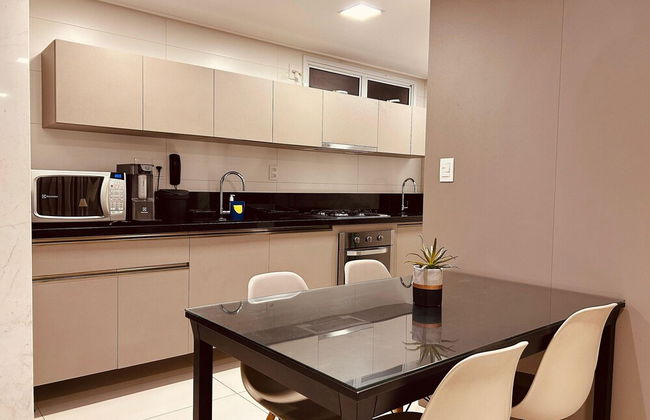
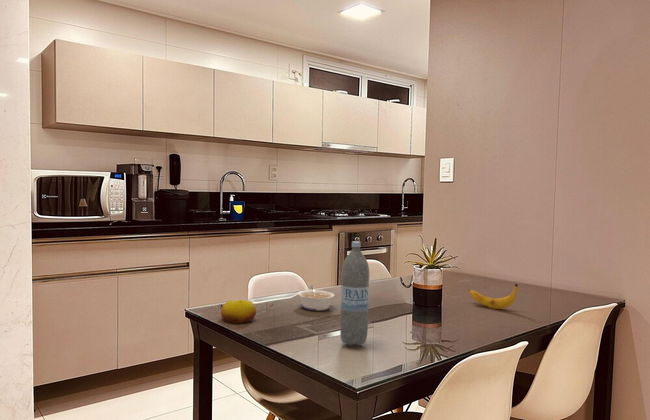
+ water bottle [339,240,370,347]
+ fruit [220,298,257,324]
+ legume [296,284,335,312]
+ banana [468,283,519,310]
